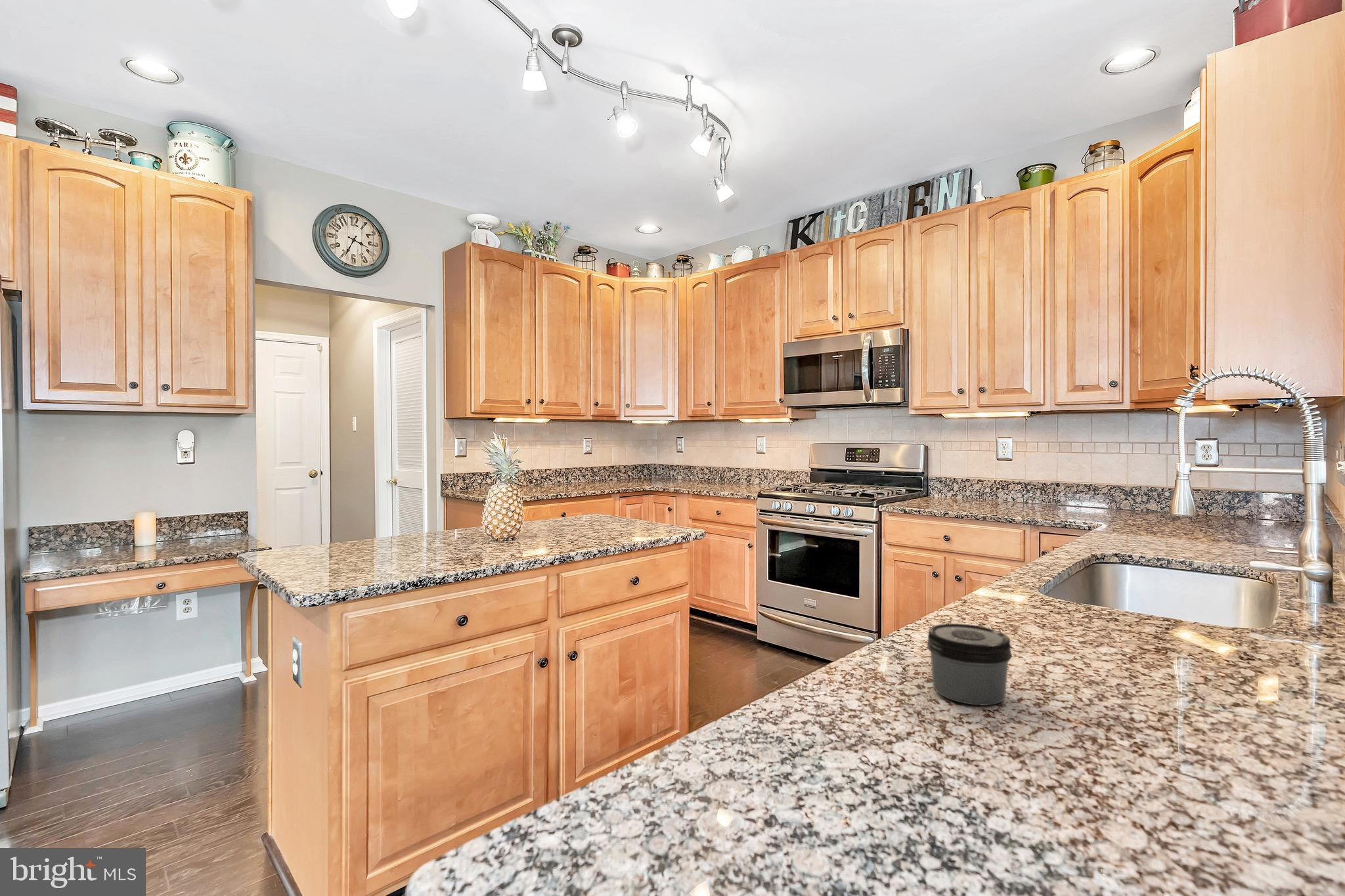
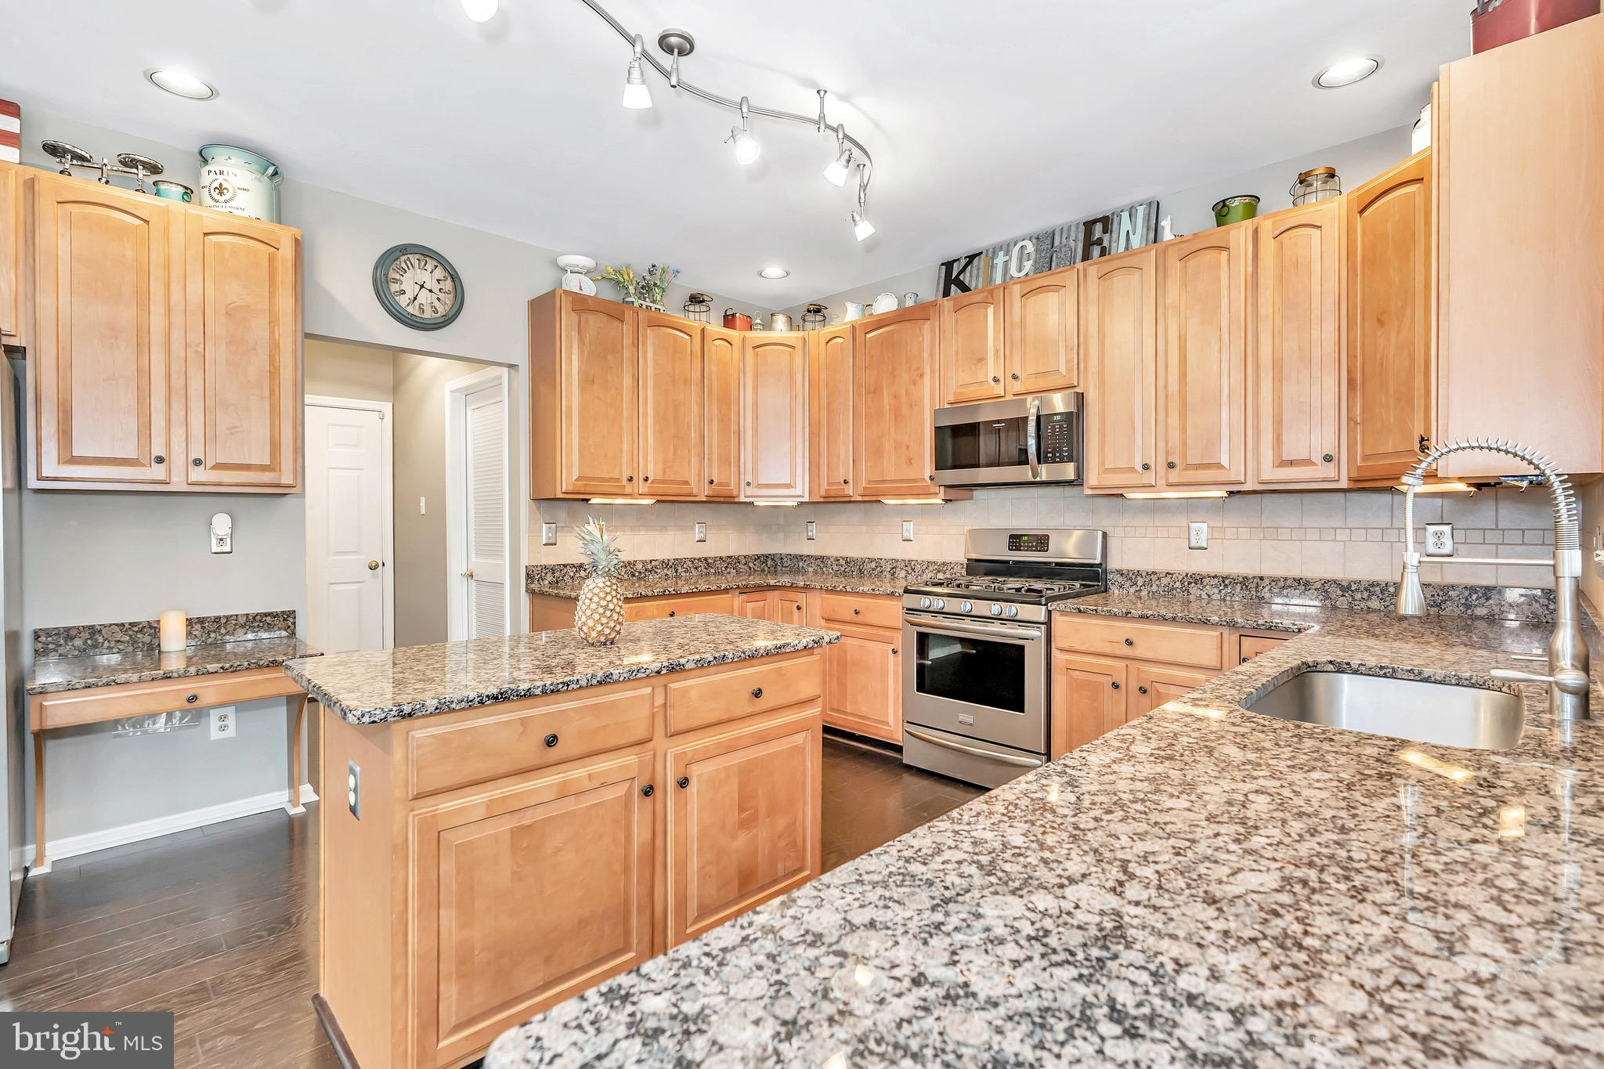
- jar [926,623,1013,706]
